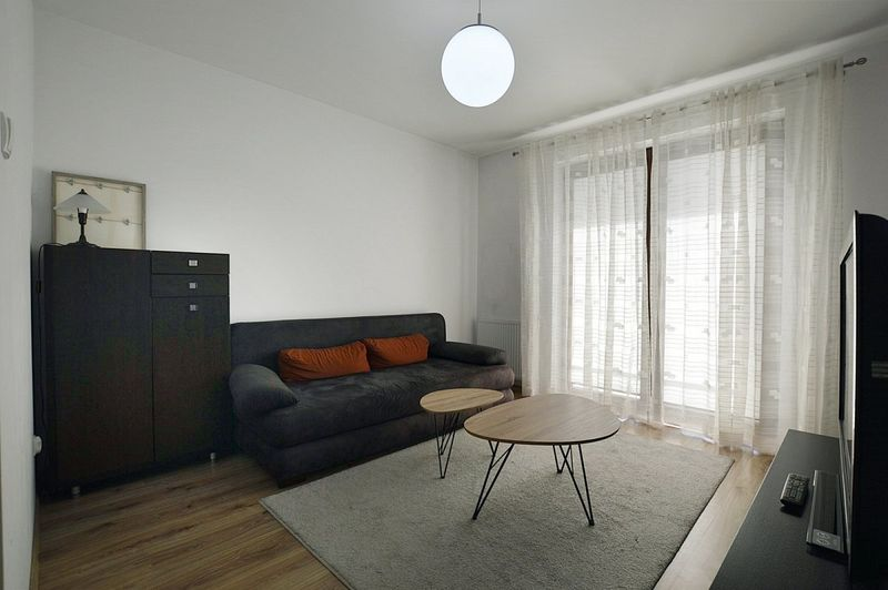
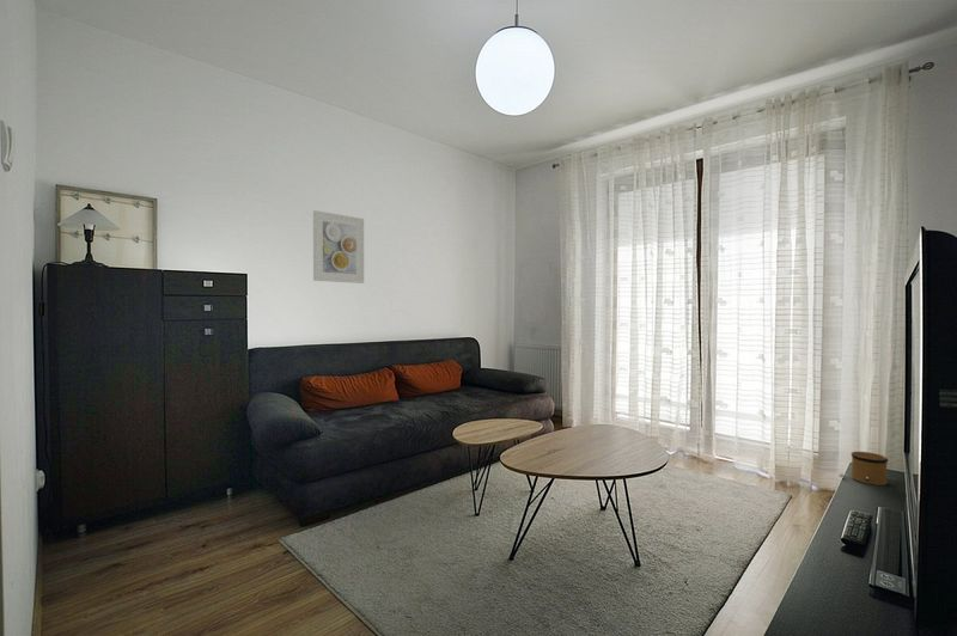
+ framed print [312,209,365,285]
+ speaker [836,451,889,487]
